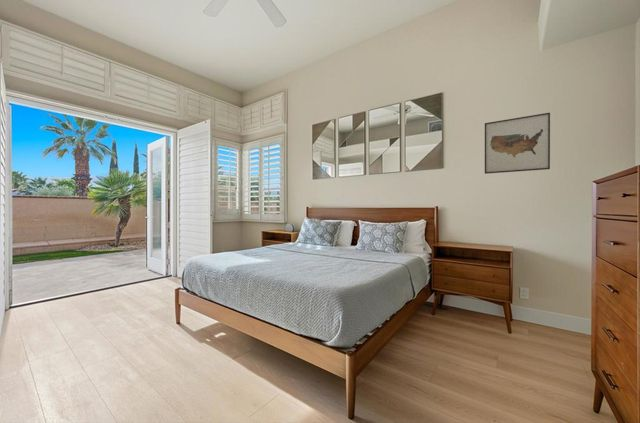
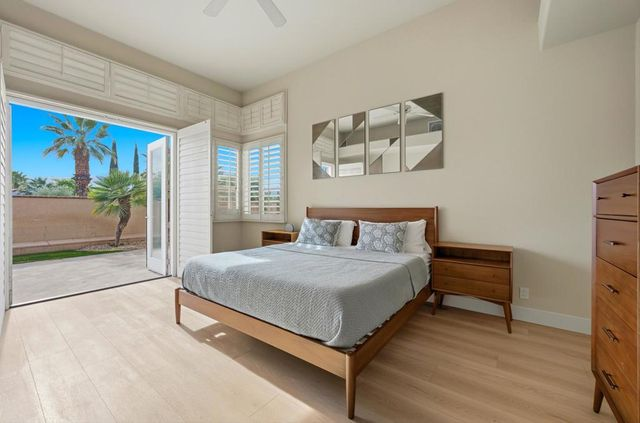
- wall art [484,112,551,175]
